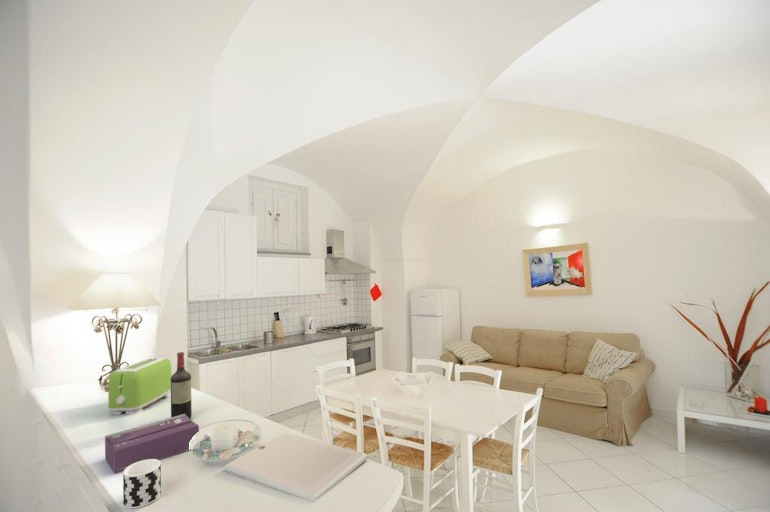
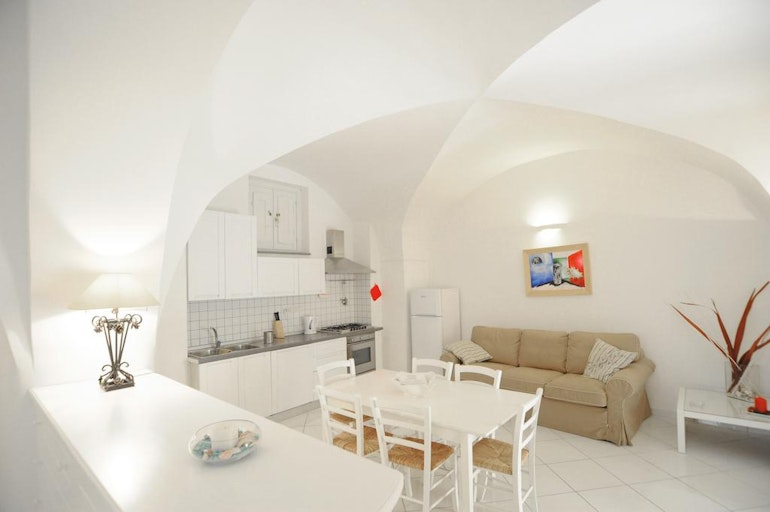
- wine bottle [170,351,193,420]
- toaster [107,357,173,415]
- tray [223,432,369,503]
- cup [122,459,162,510]
- tissue box [104,414,200,475]
